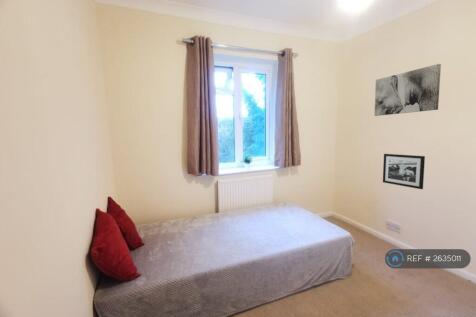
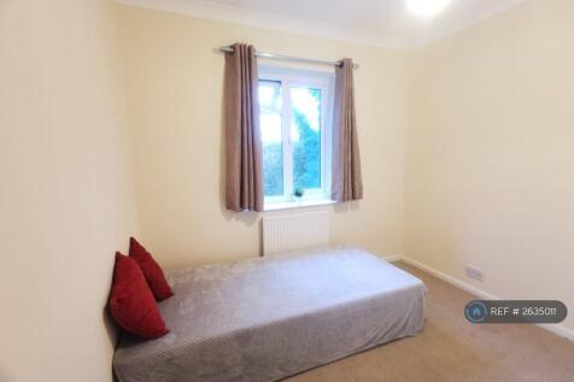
- wall art [373,63,442,117]
- picture frame [382,153,426,190]
